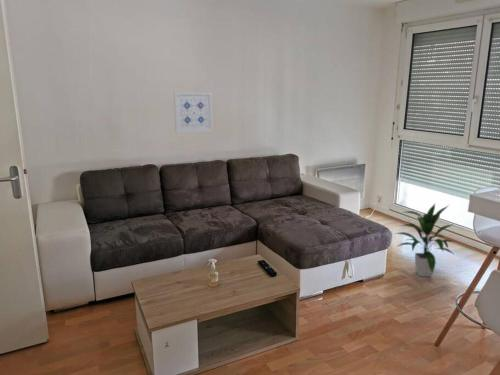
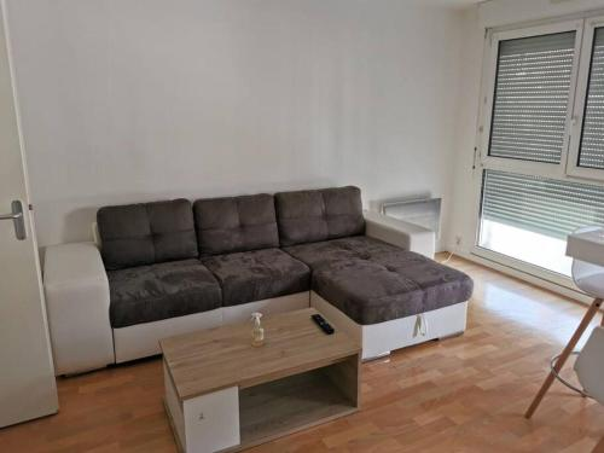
- wall art [173,92,214,134]
- indoor plant [393,203,456,278]
